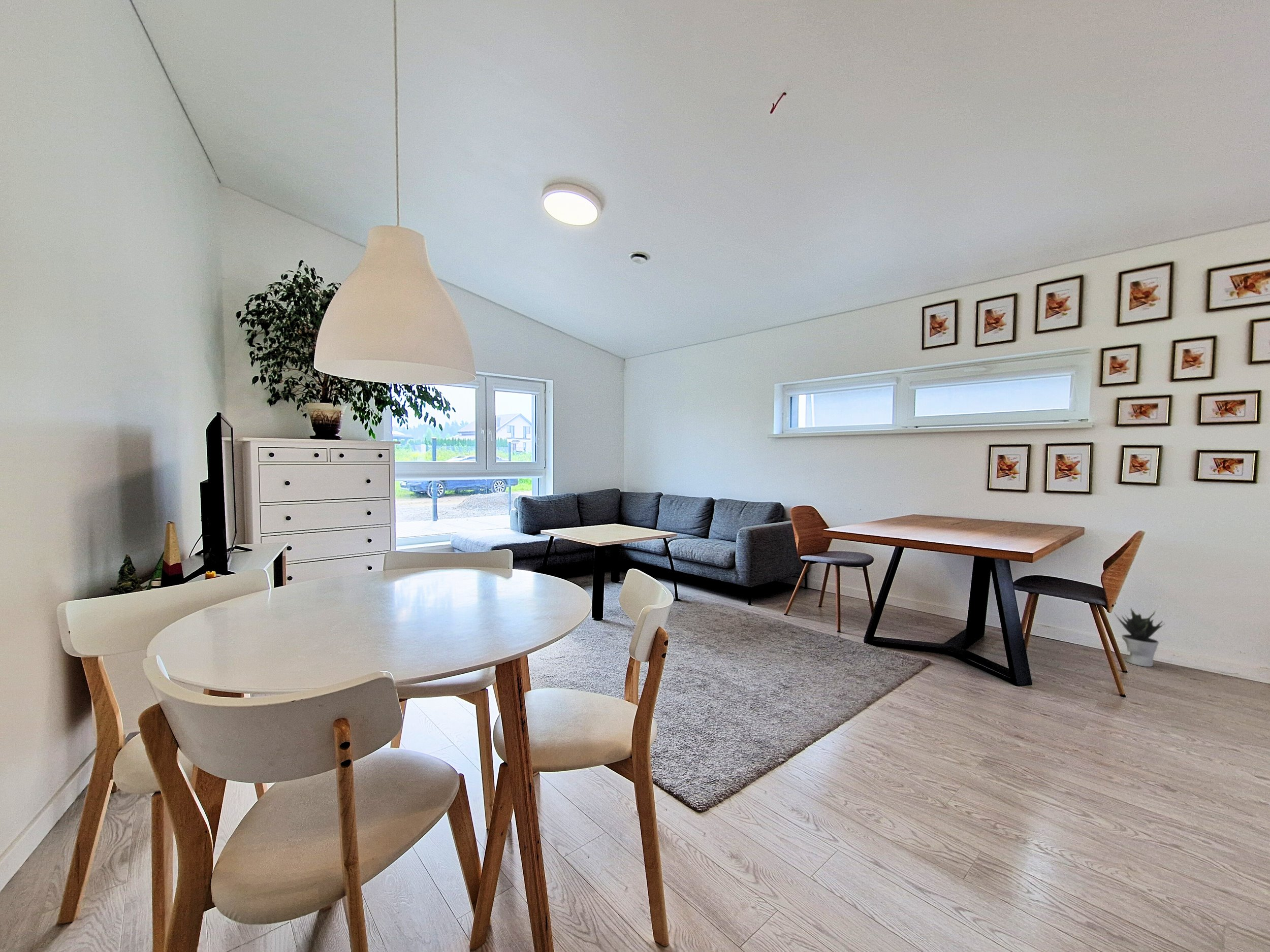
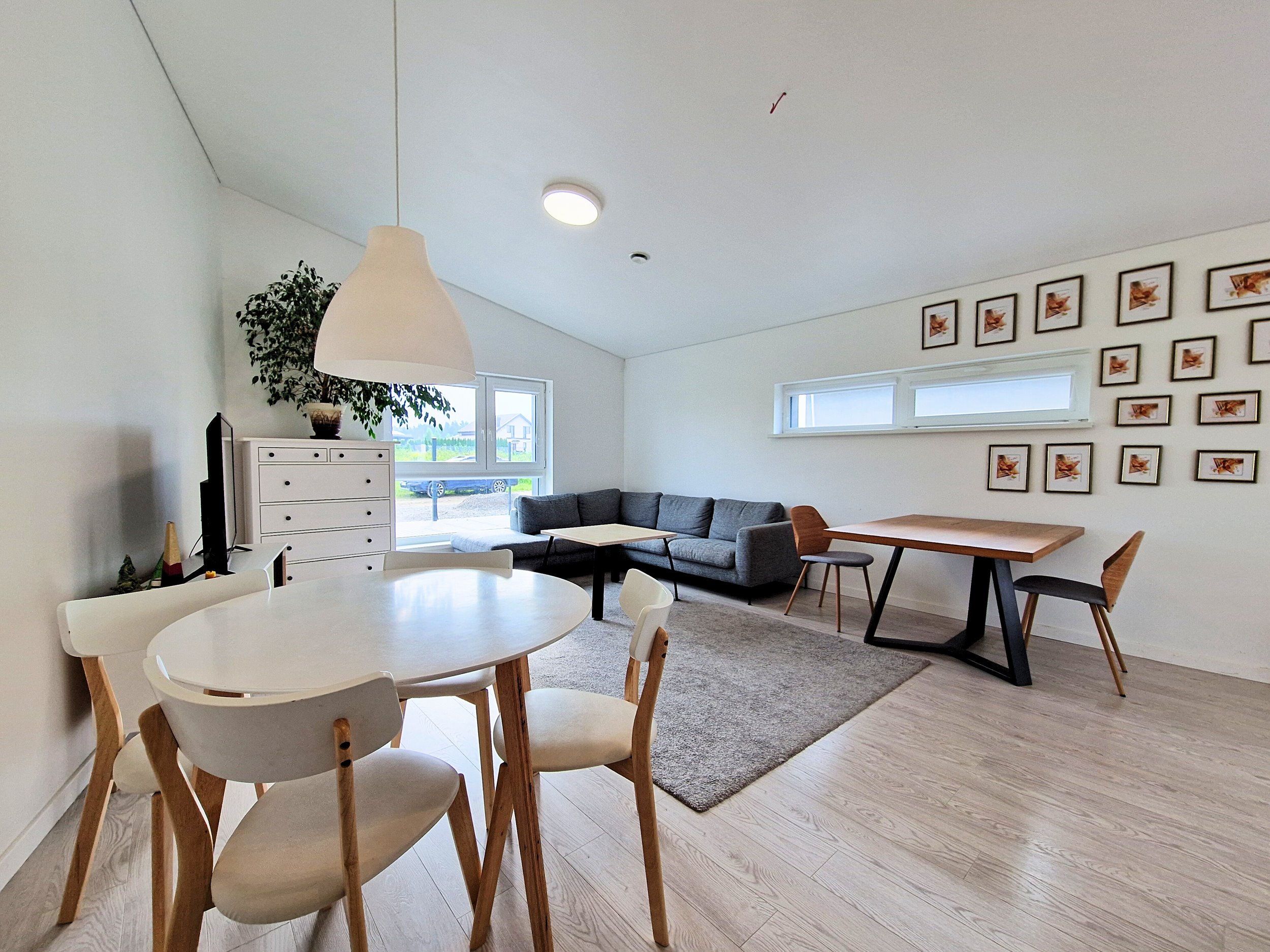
- potted plant [1114,606,1165,667]
